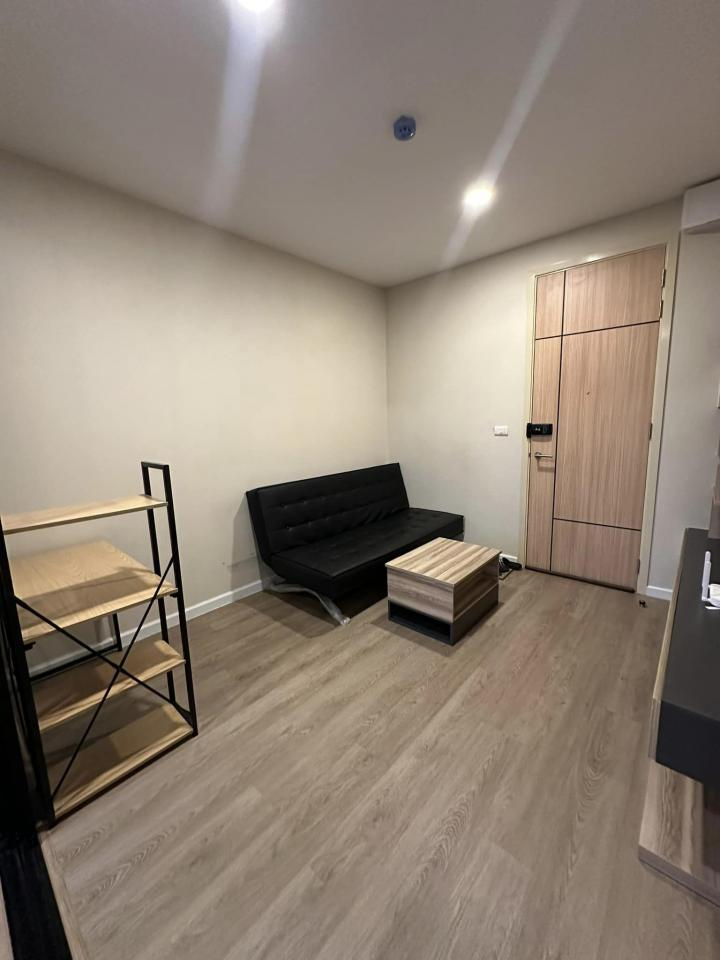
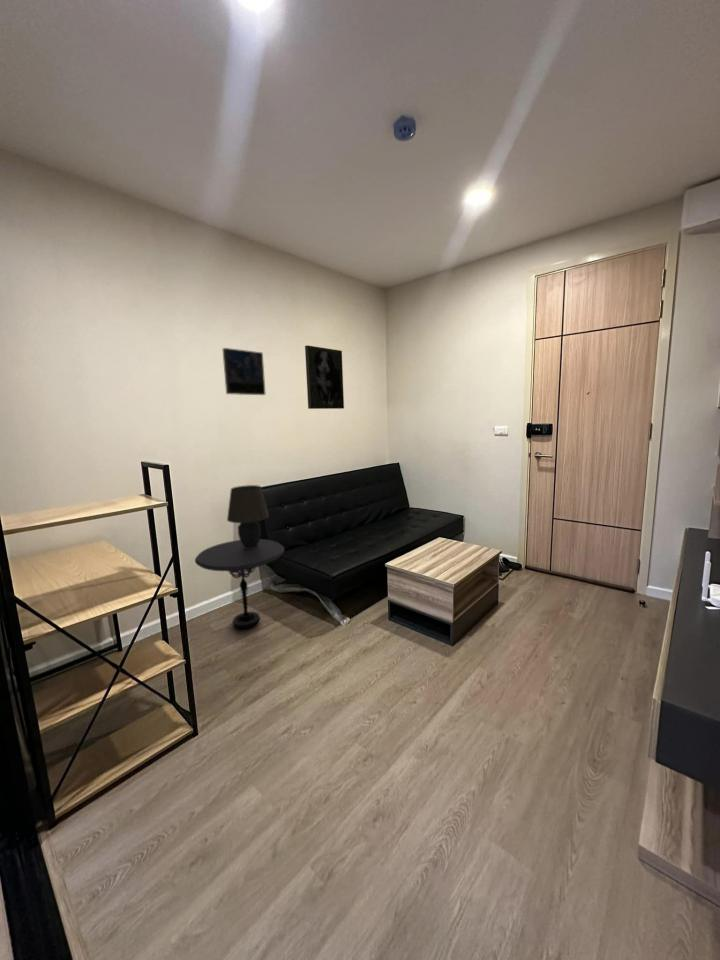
+ side table [194,538,285,629]
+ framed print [304,345,345,410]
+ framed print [221,347,267,396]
+ table lamp [226,484,270,549]
